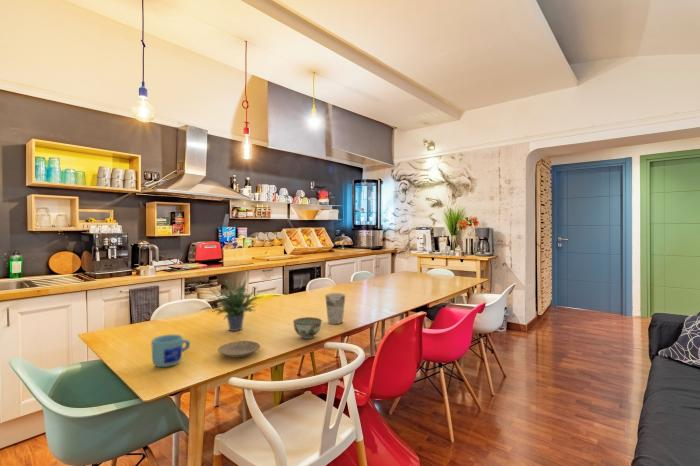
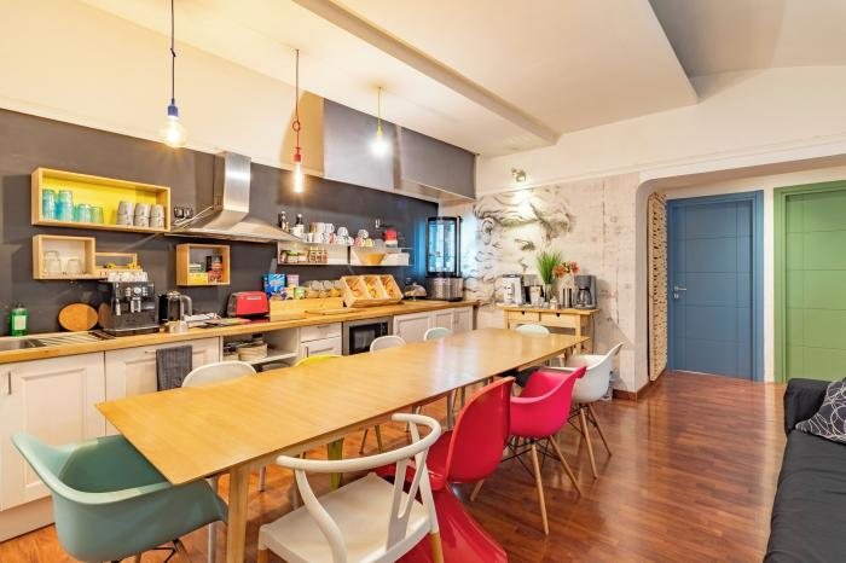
- potted plant [198,268,263,332]
- cup [324,292,346,325]
- bowl [292,316,323,340]
- plate [217,340,261,359]
- mug [151,334,191,368]
